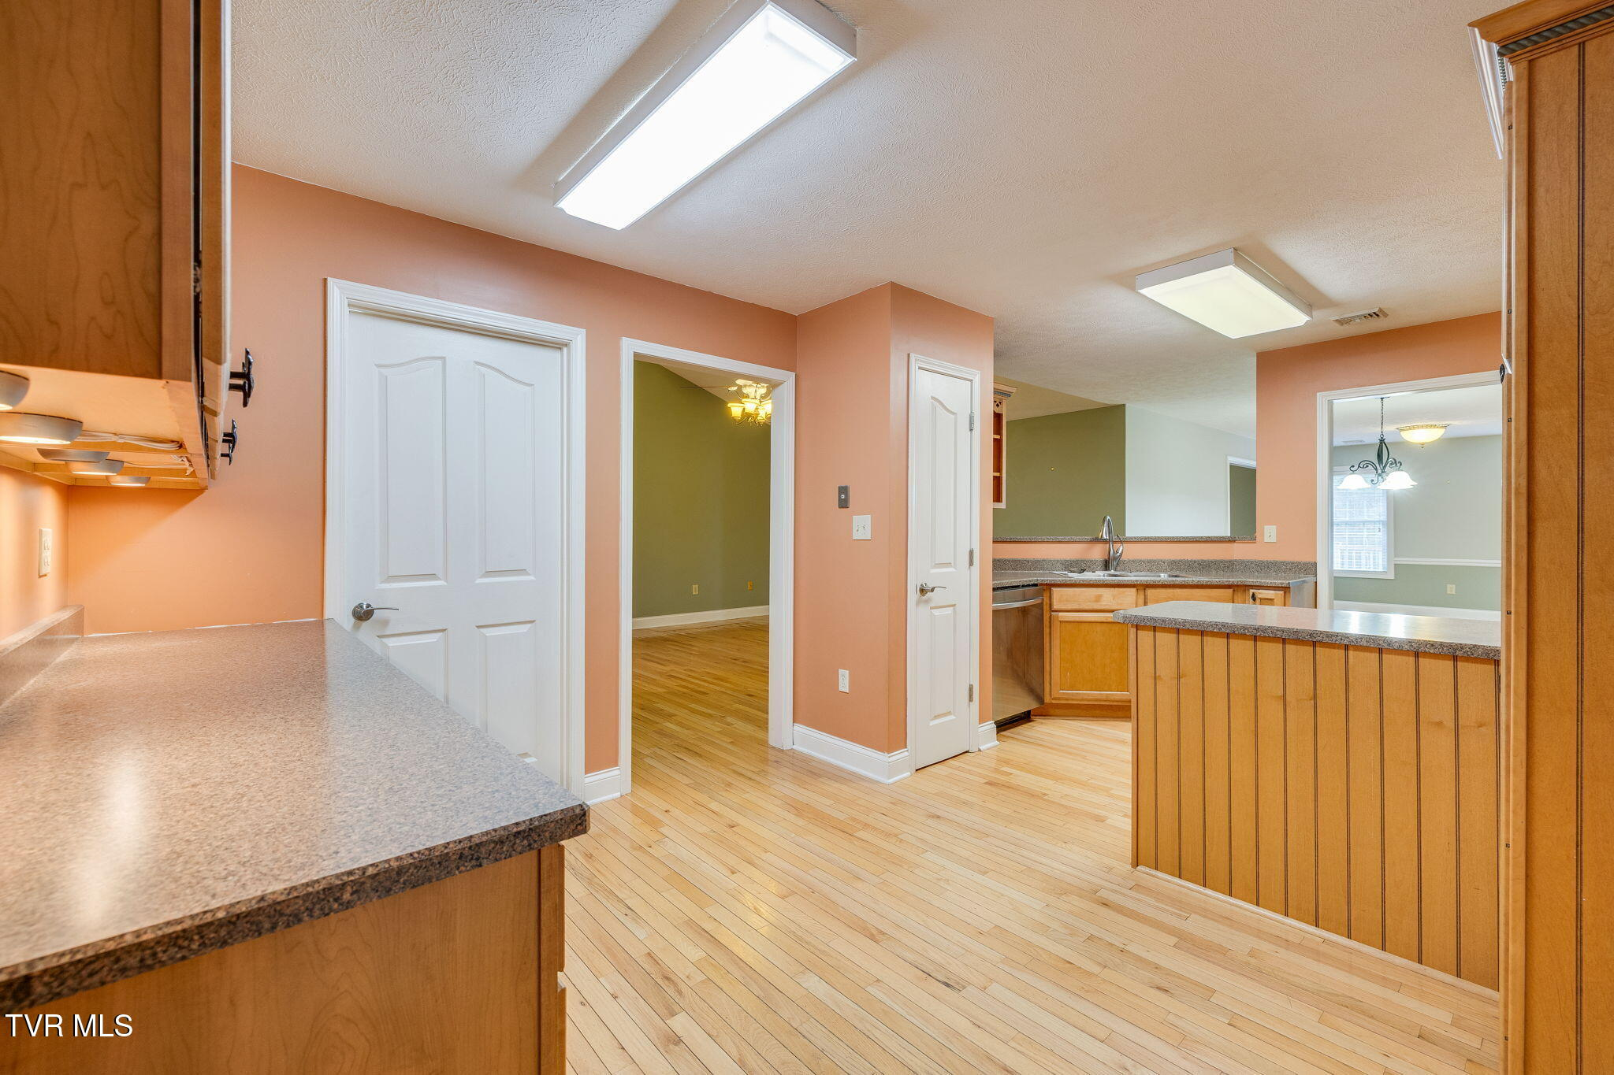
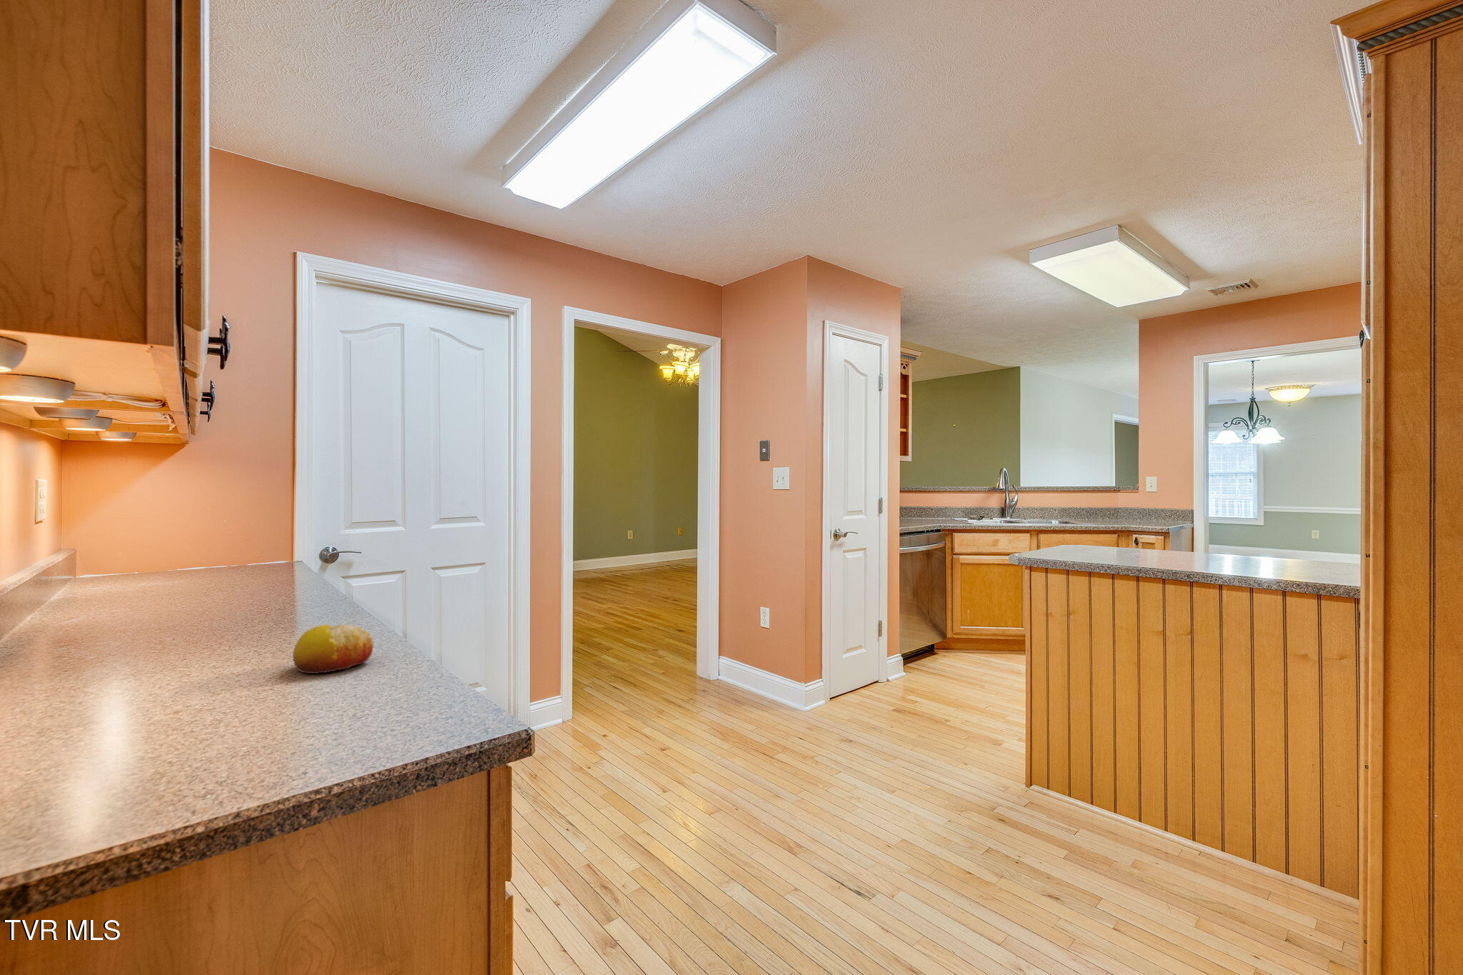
+ fruit [293,624,374,675]
